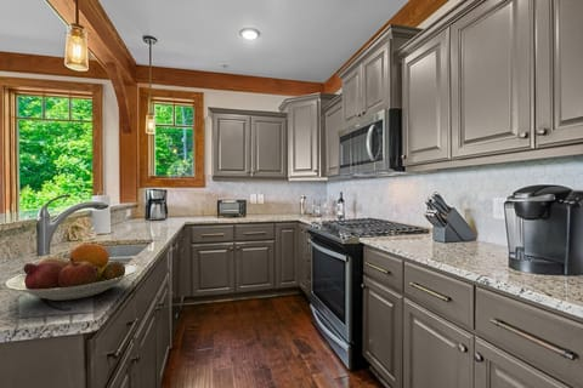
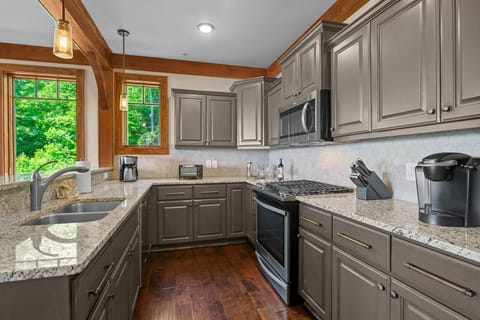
- fruit bowl [5,242,138,302]
